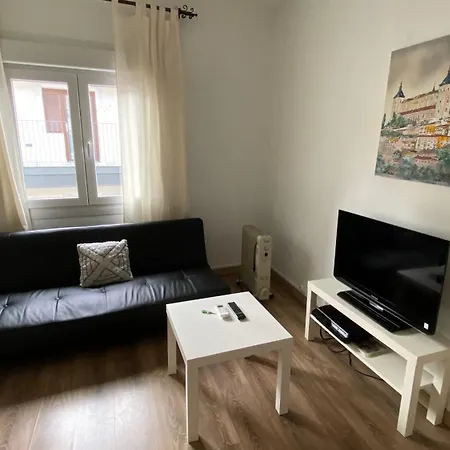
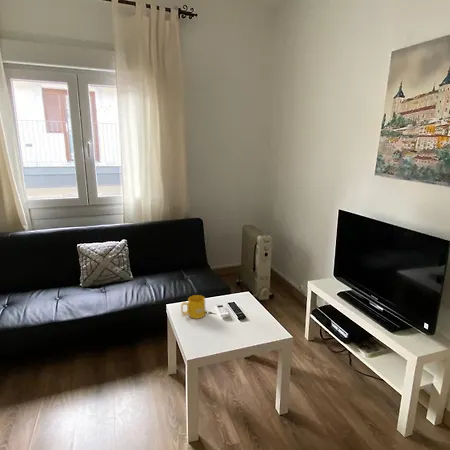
+ mug [180,294,206,320]
